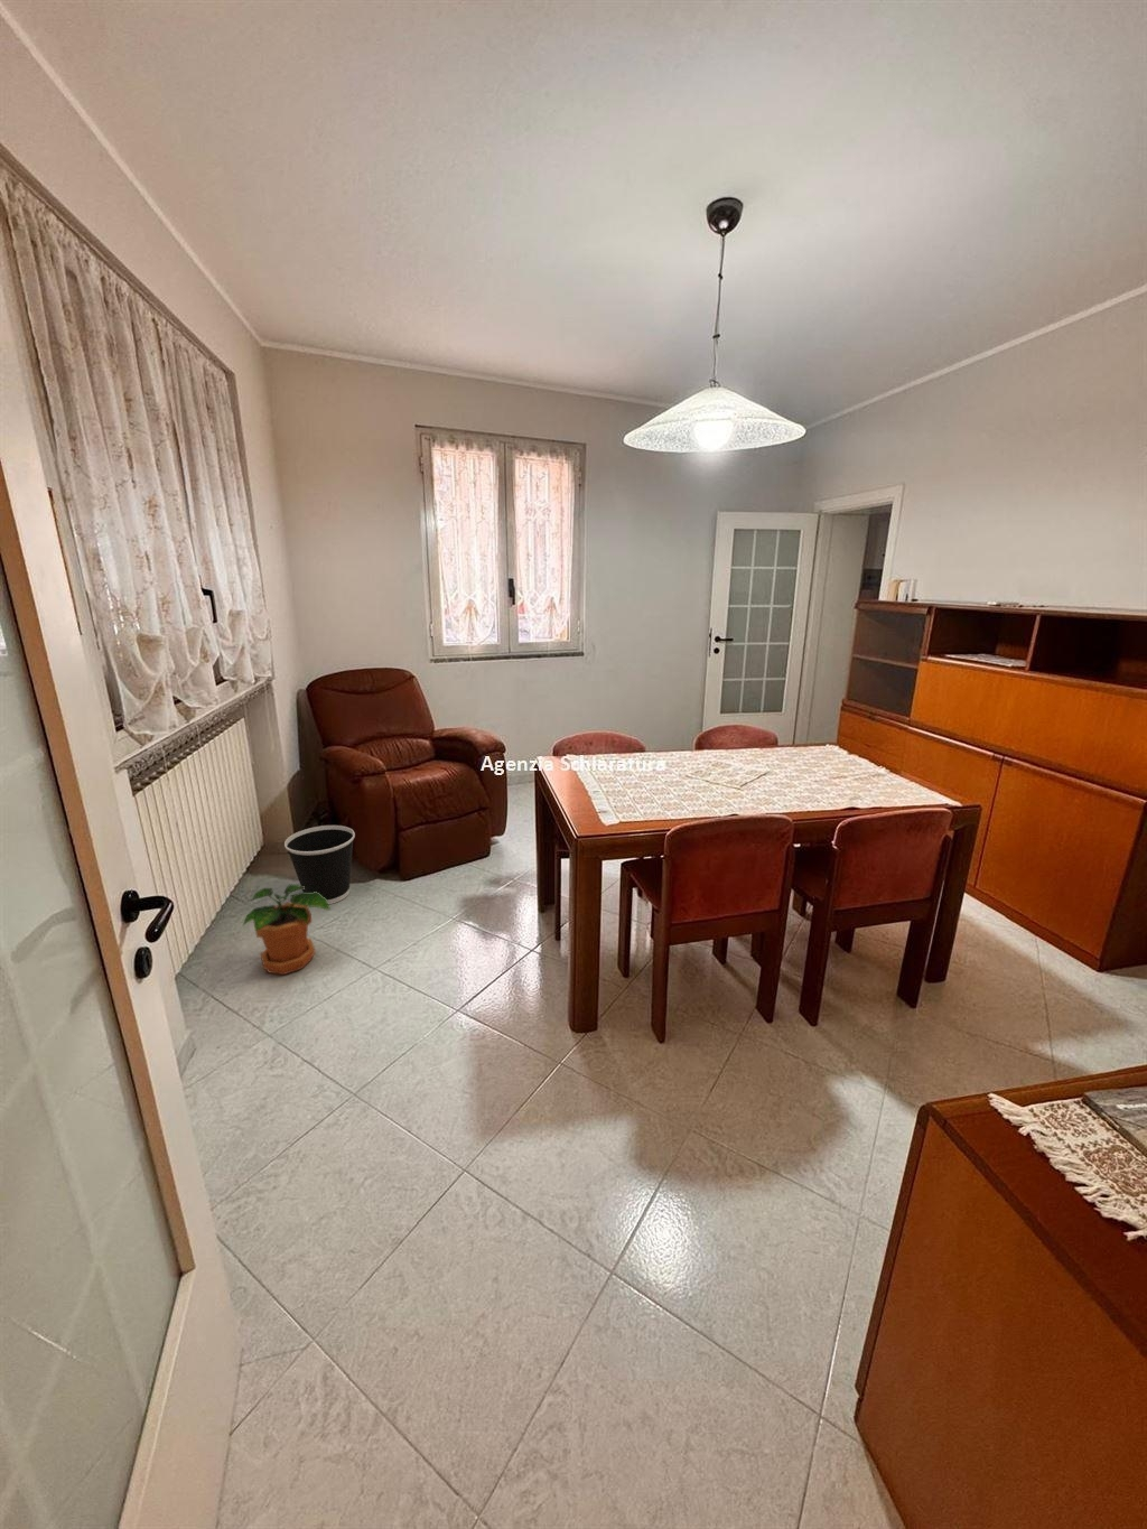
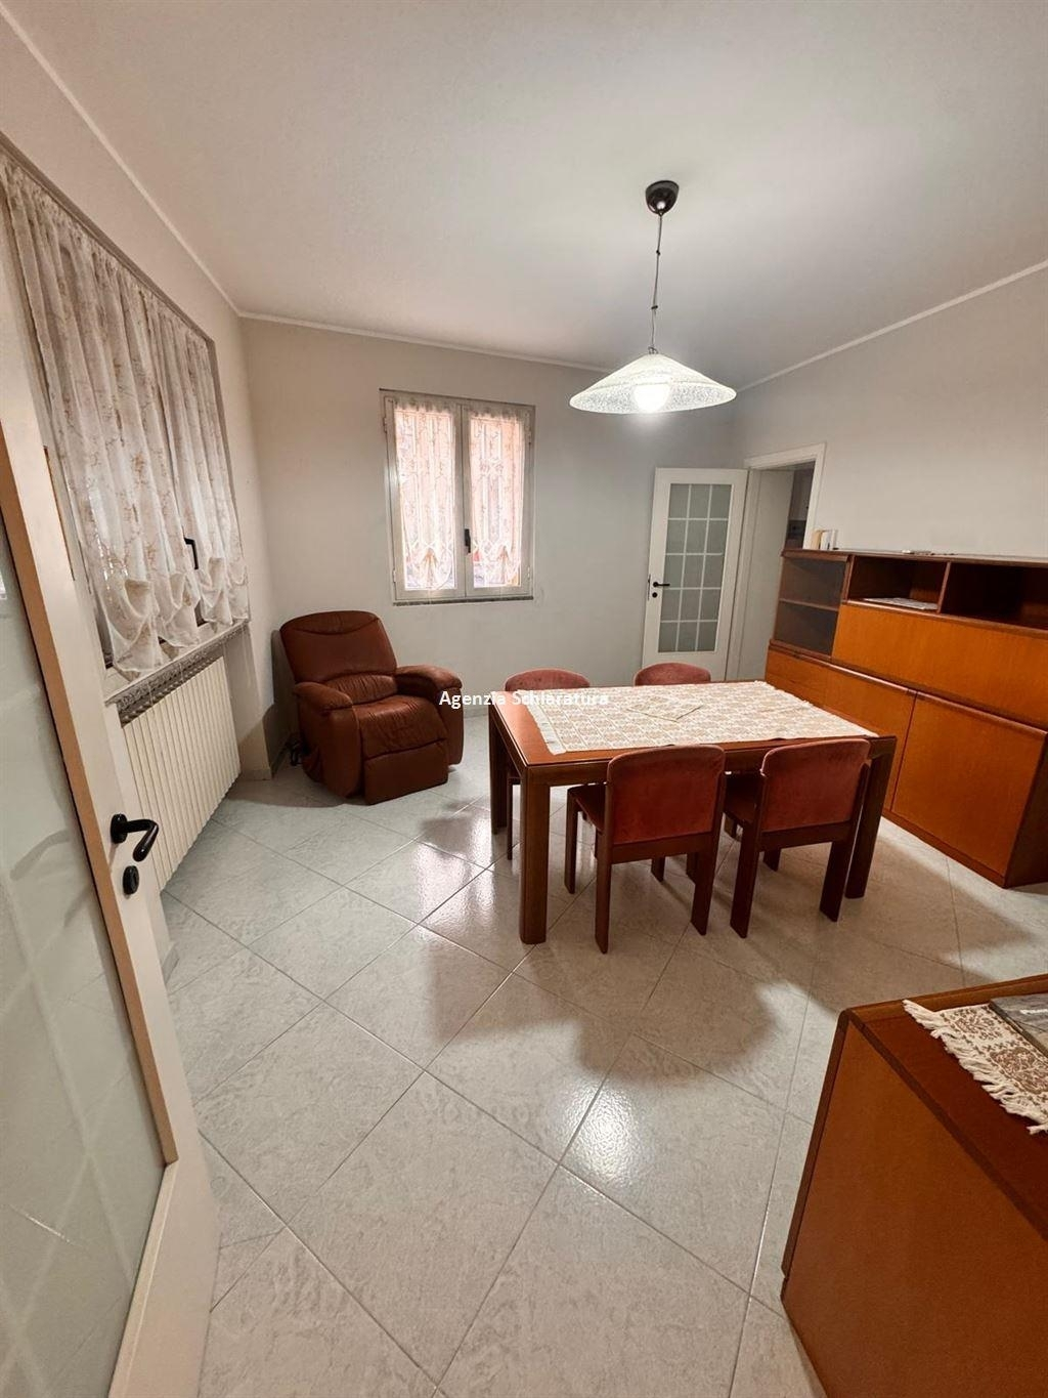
- wastebasket [283,824,357,905]
- potted plant [241,883,331,976]
